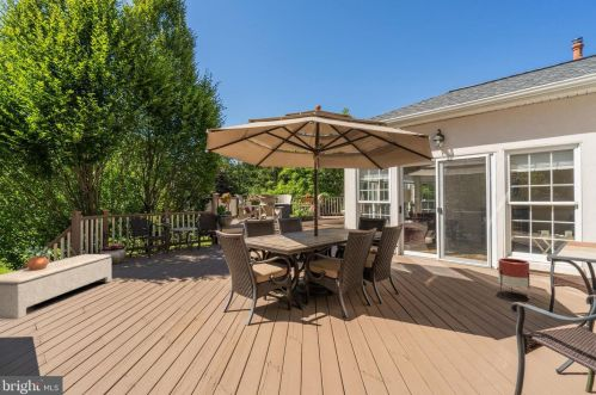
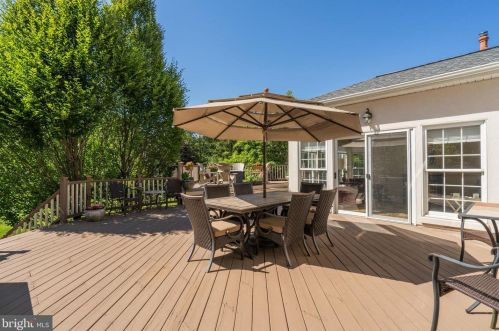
- potted plant [24,245,54,271]
- bench [0,253,112,320]
- planter [497,257,532,295]
